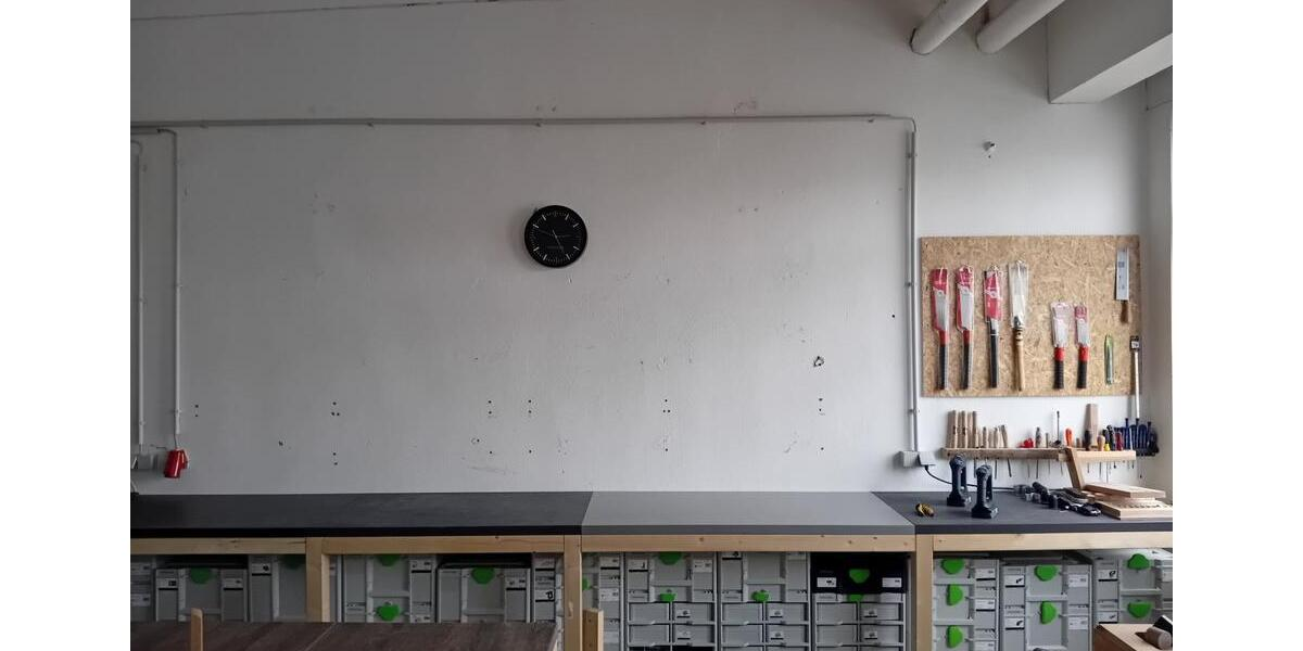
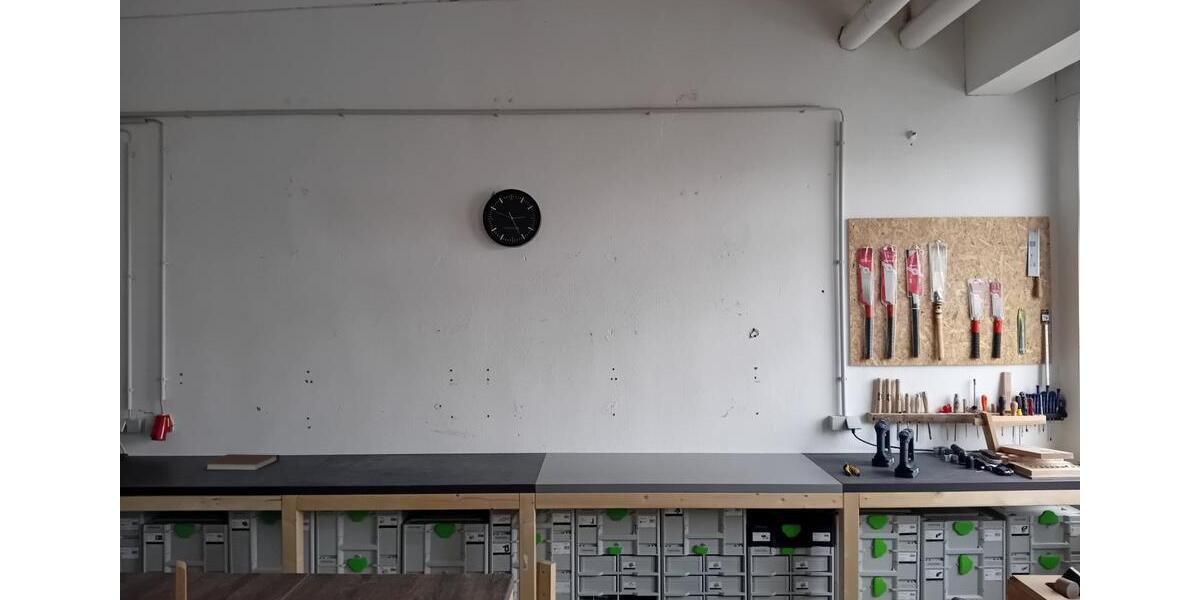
+ notebook [203,453,280,471]
